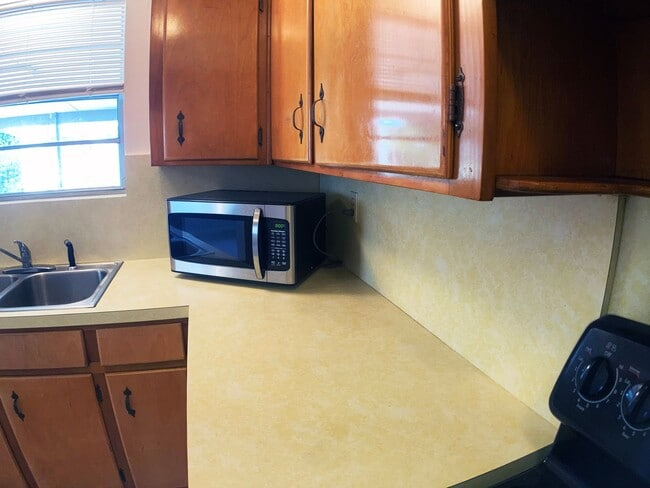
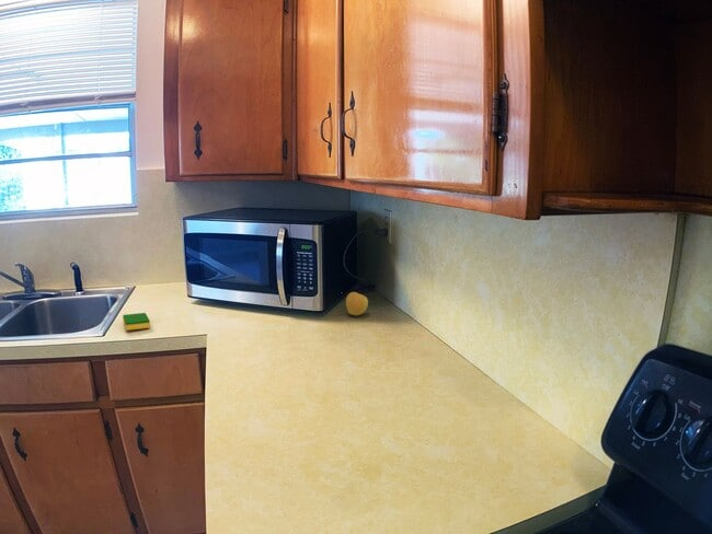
+ apple [345,291,369,316]
+ dish sponge [122,312,151,332]
